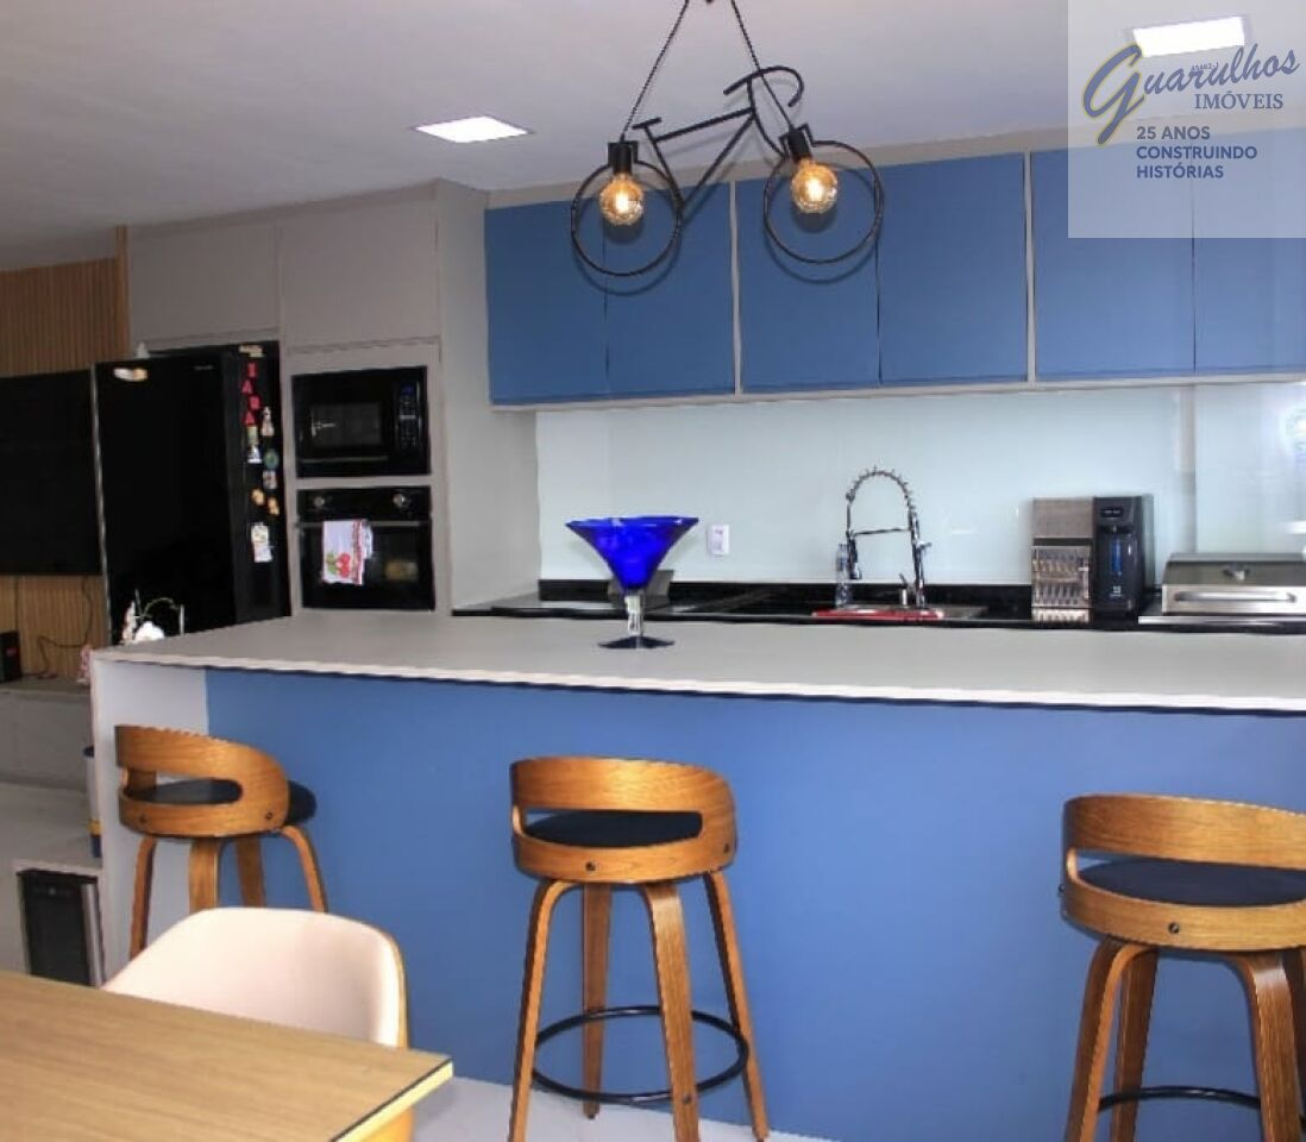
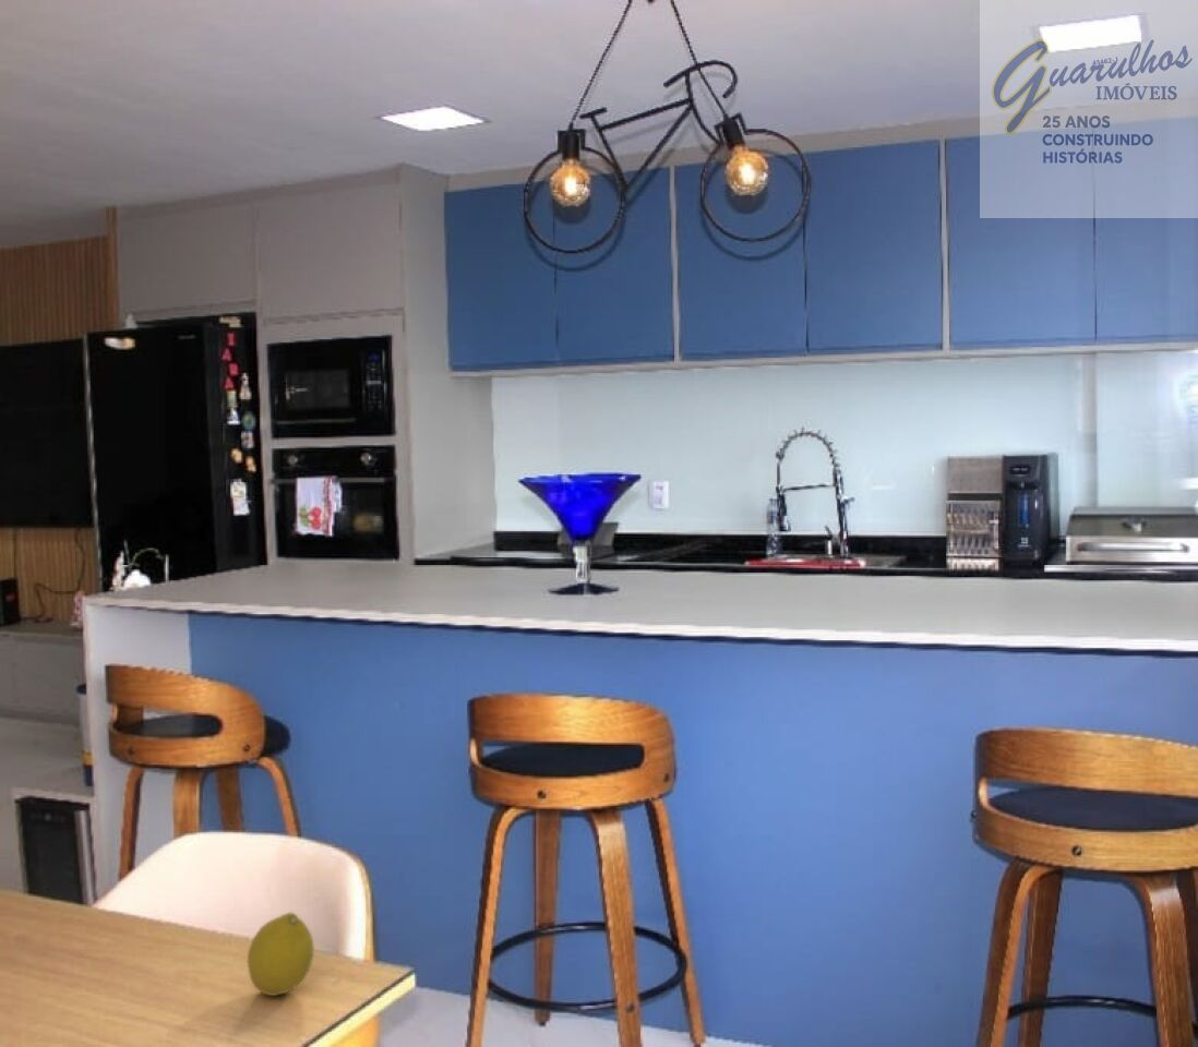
+ fruit [247,912,315,997]
